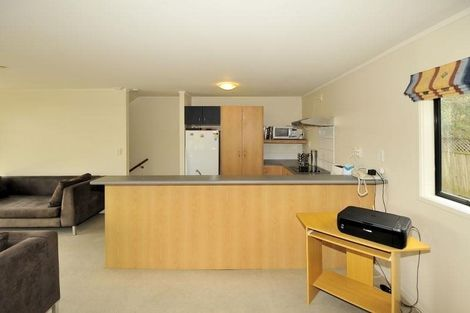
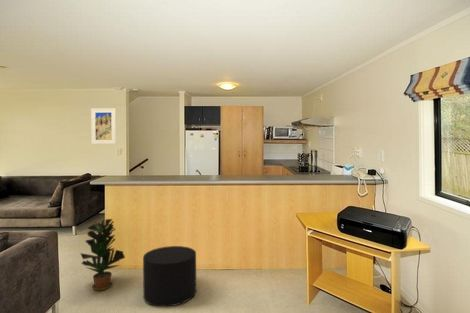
+ stool [142,245,197,307]
+ potted plant [79,218,126,291]
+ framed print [90,107,117,145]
